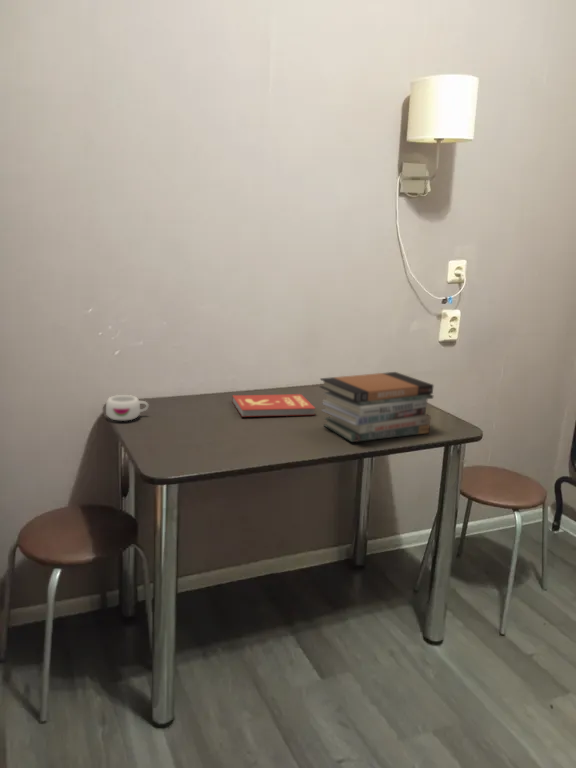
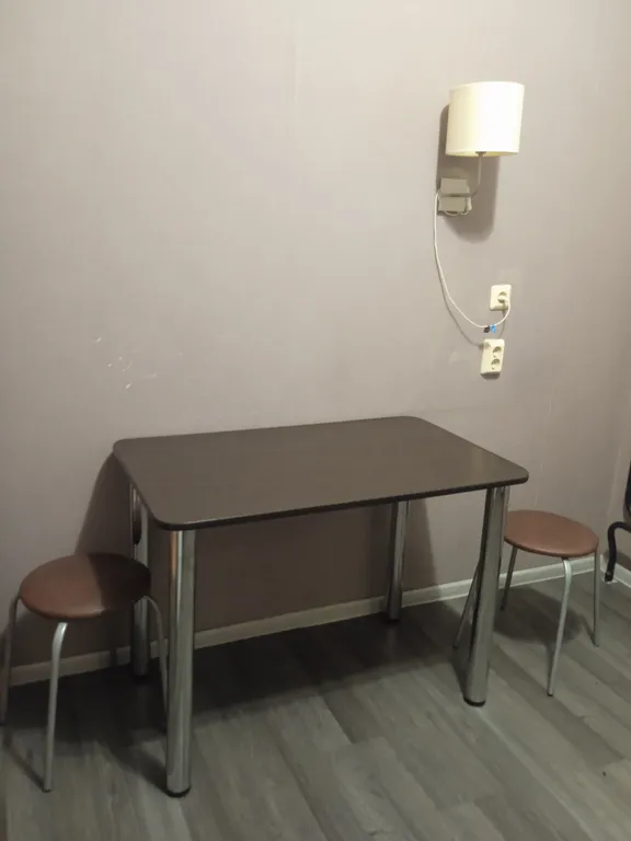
- book [231,393,316,418]
- mug [105,394,150,421]
- book stack [319,371,435,443]
